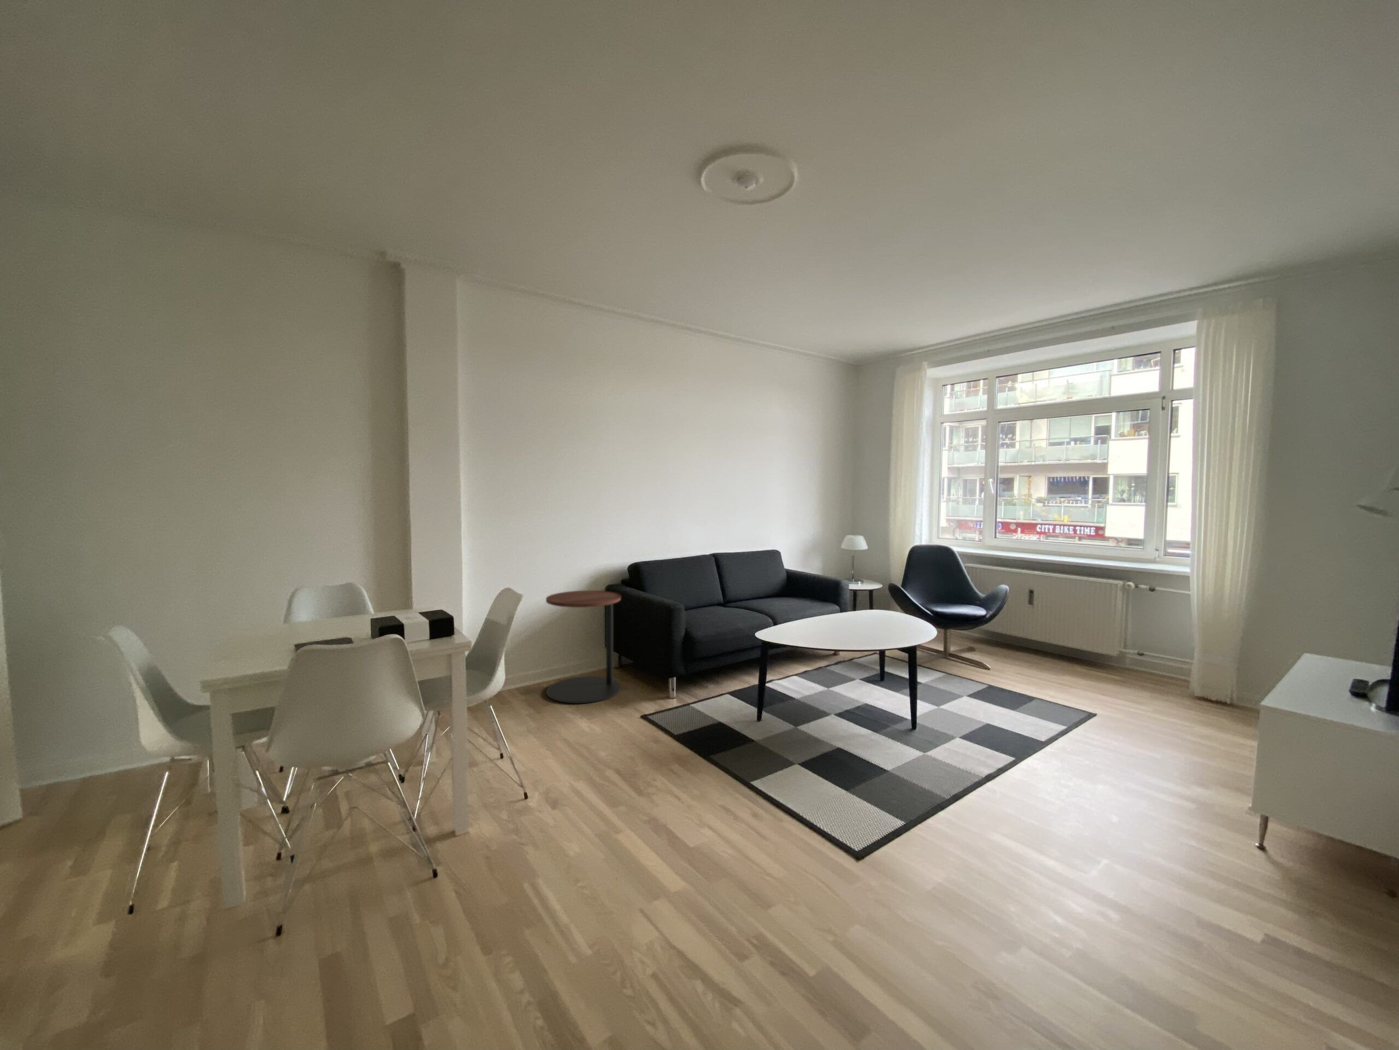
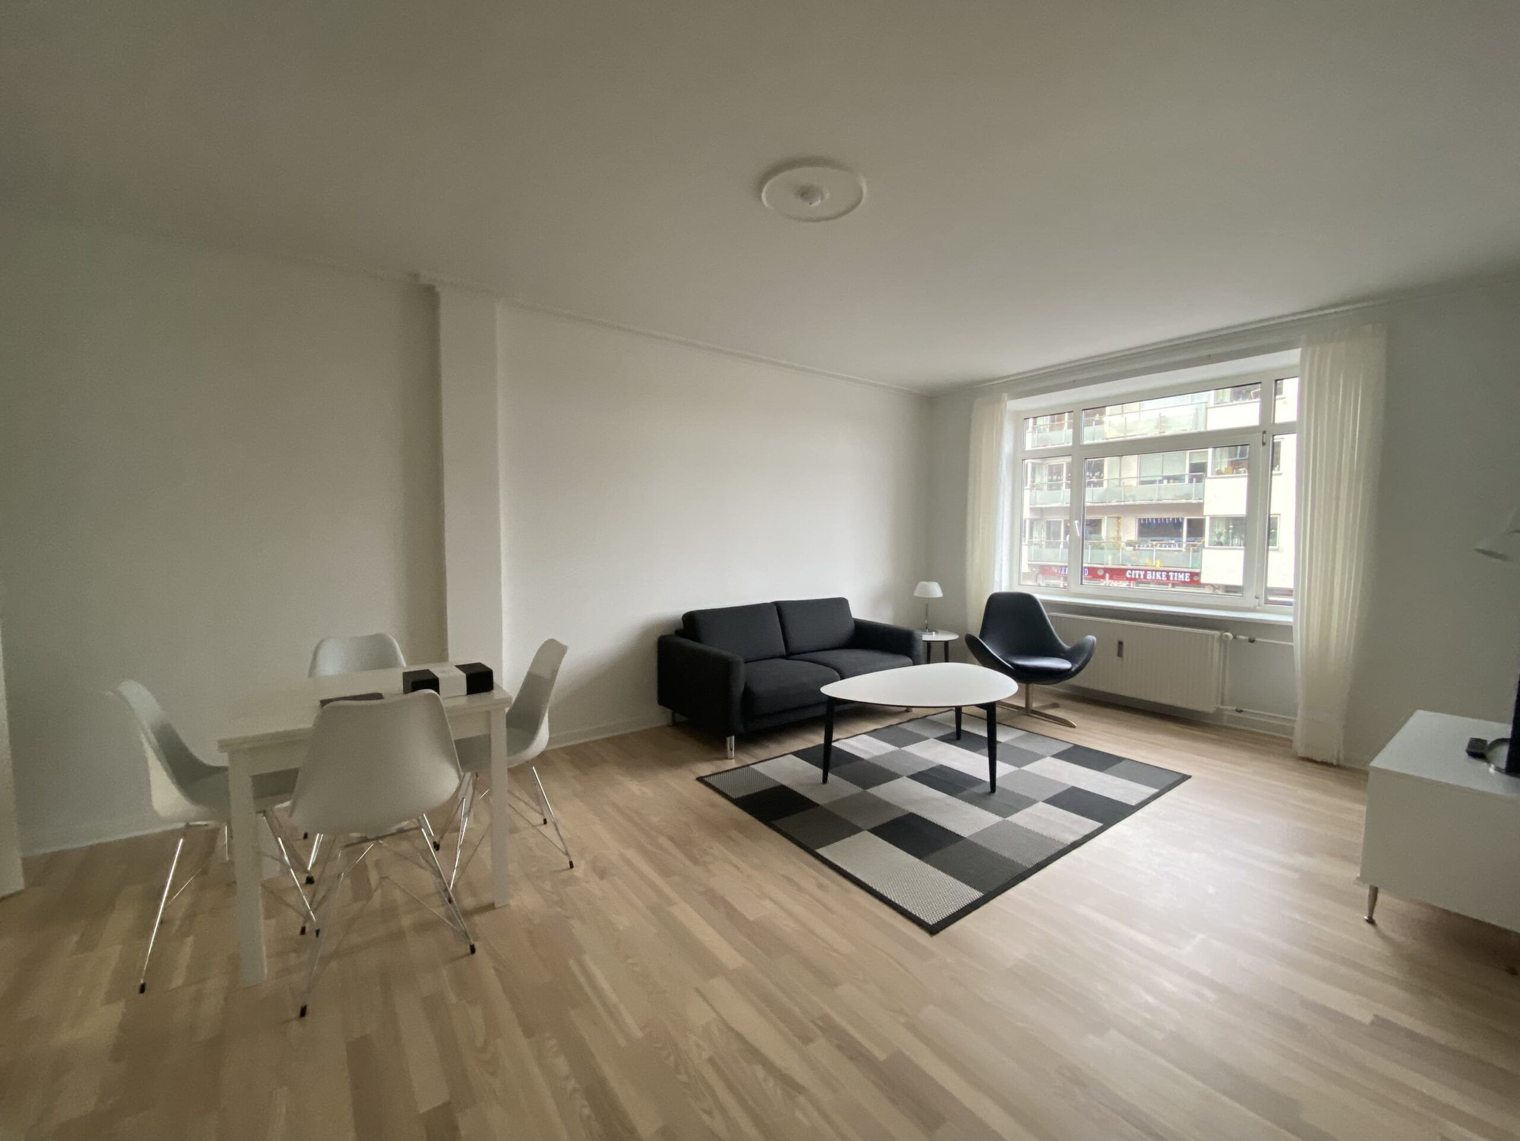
- side table [545,590,621,704]
